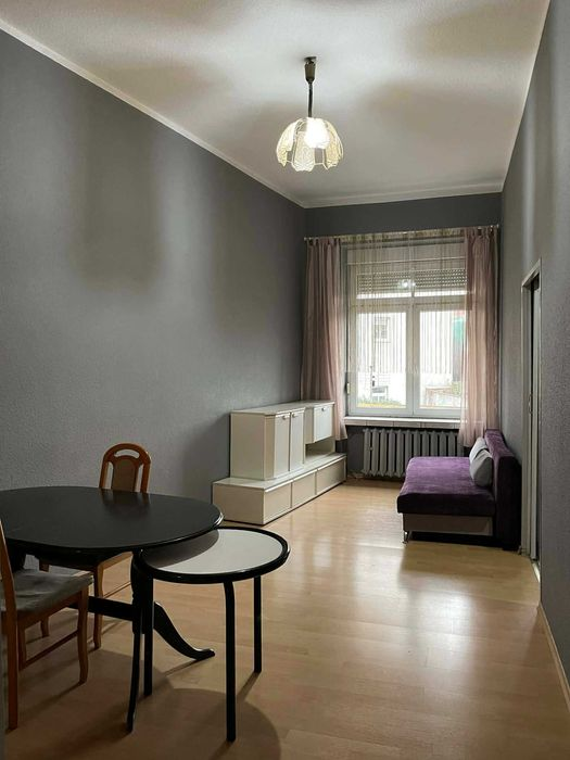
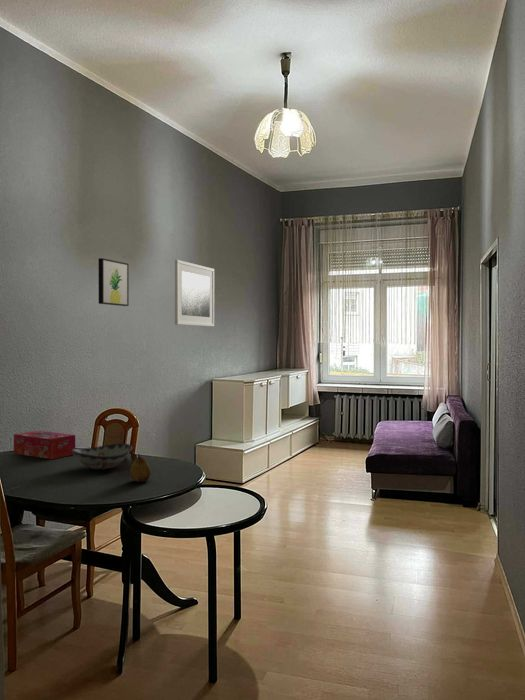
+ decorative bowl [72,443,133,471]
+ tissue box [13,430,76,460]
+ fruit [129,453,152,483]
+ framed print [174,259,215,328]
+ wall art [98,257,130,307]
